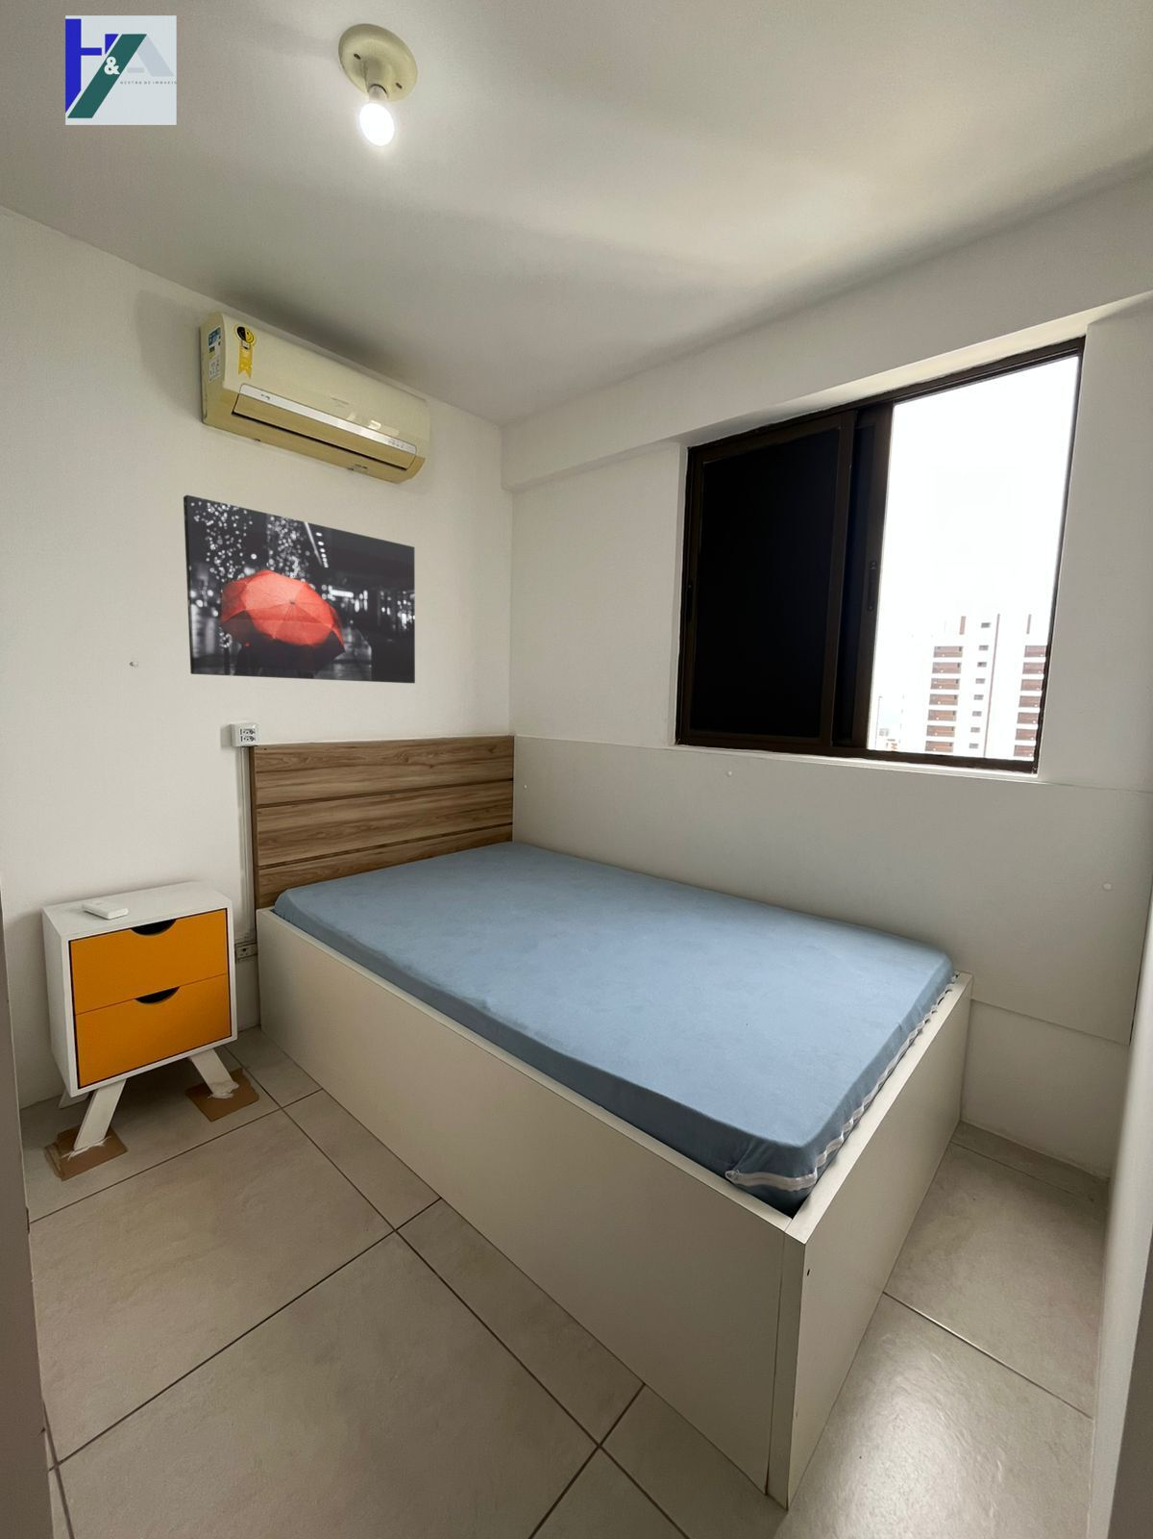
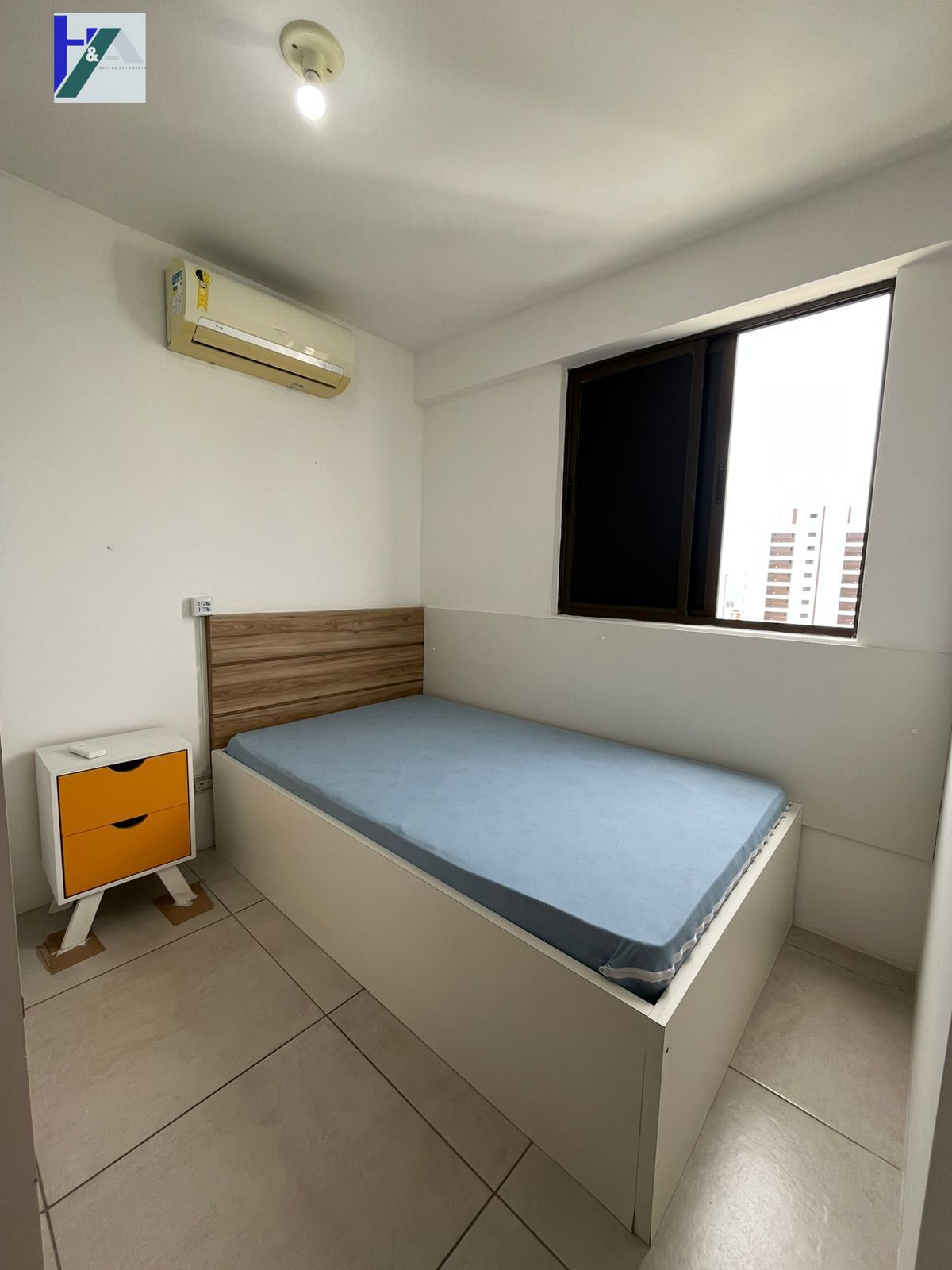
- wall art [183,494,417,683]
